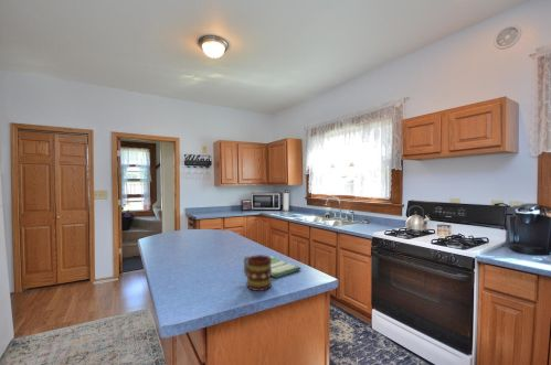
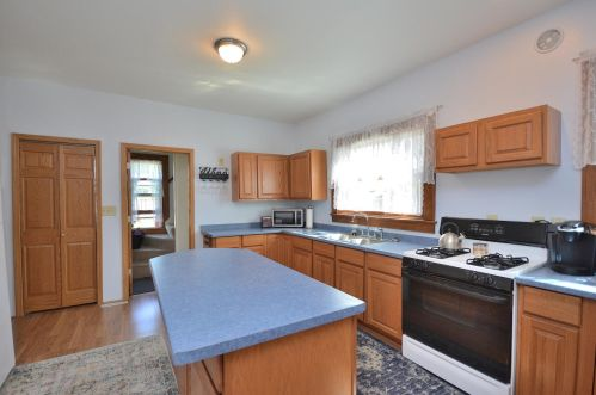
- dish towel [268,255,301,278]
- mug [243,254,273,292]
